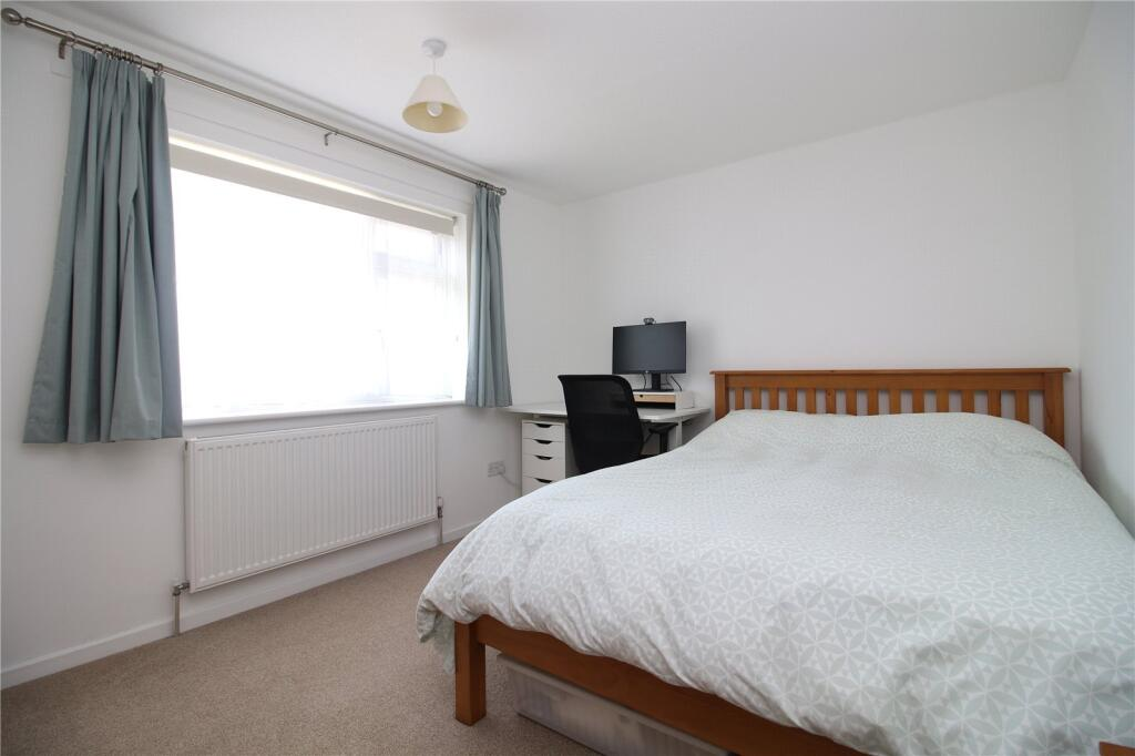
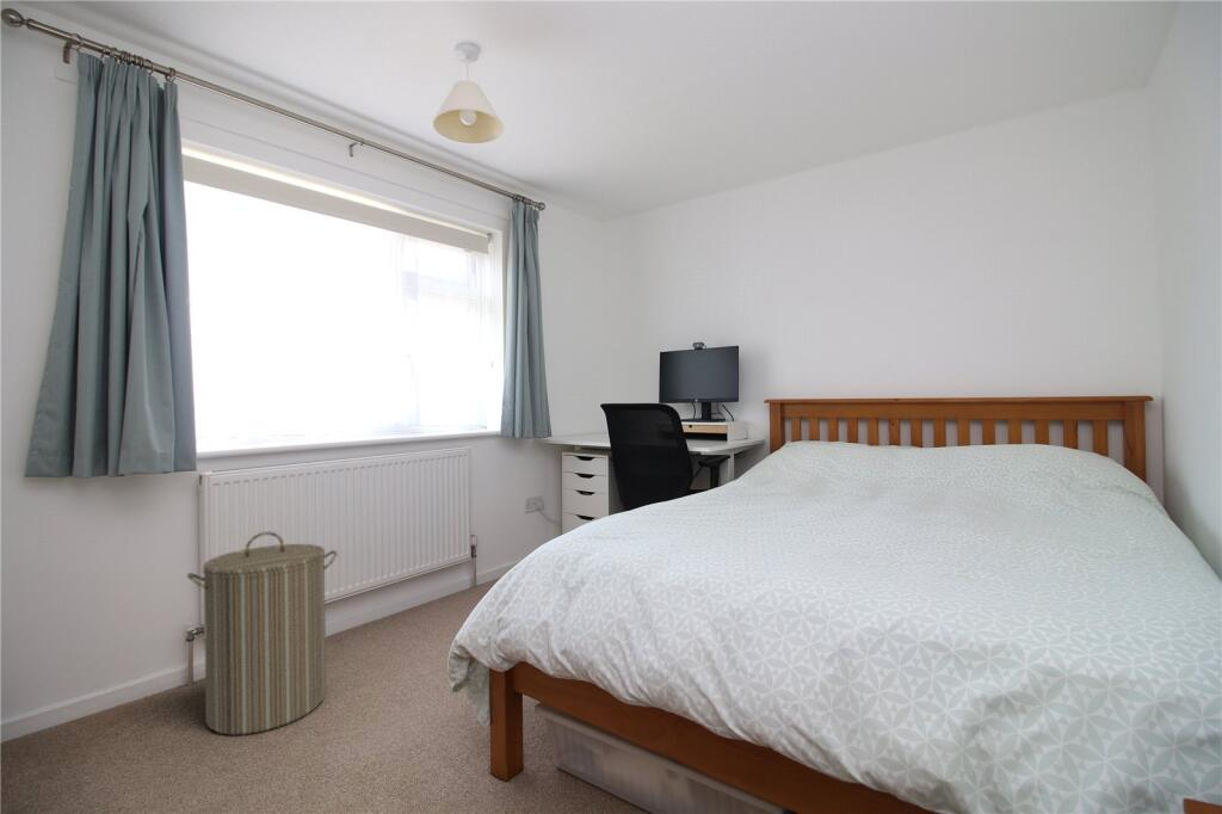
+ laundry hamper [186,531,338,736]
